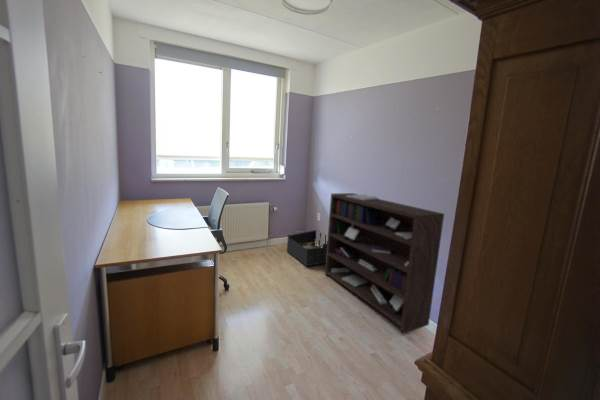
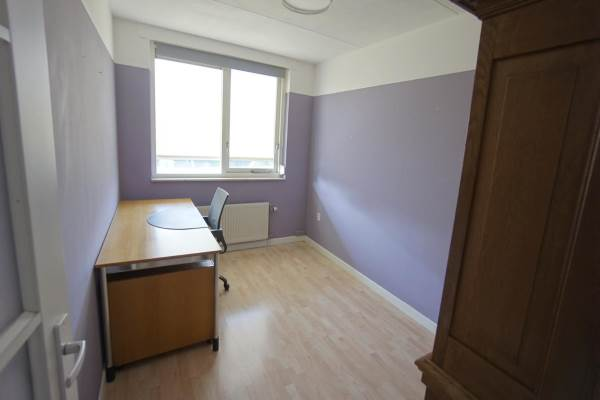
- bookshelf [324,192,445,335]
- storage bin [286,229,327,267]
